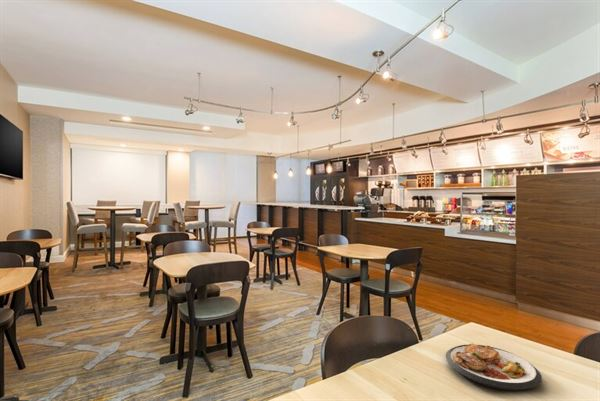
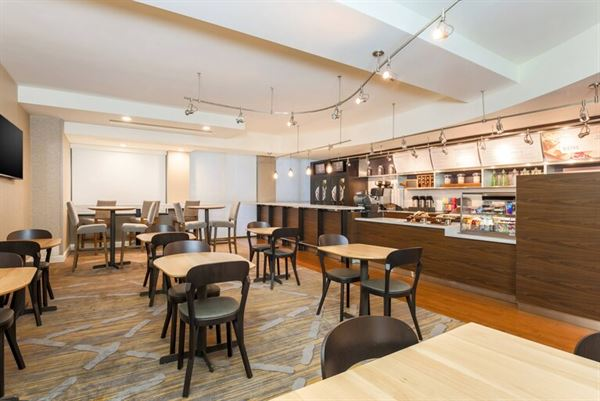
- plate [445,342,543,391]
